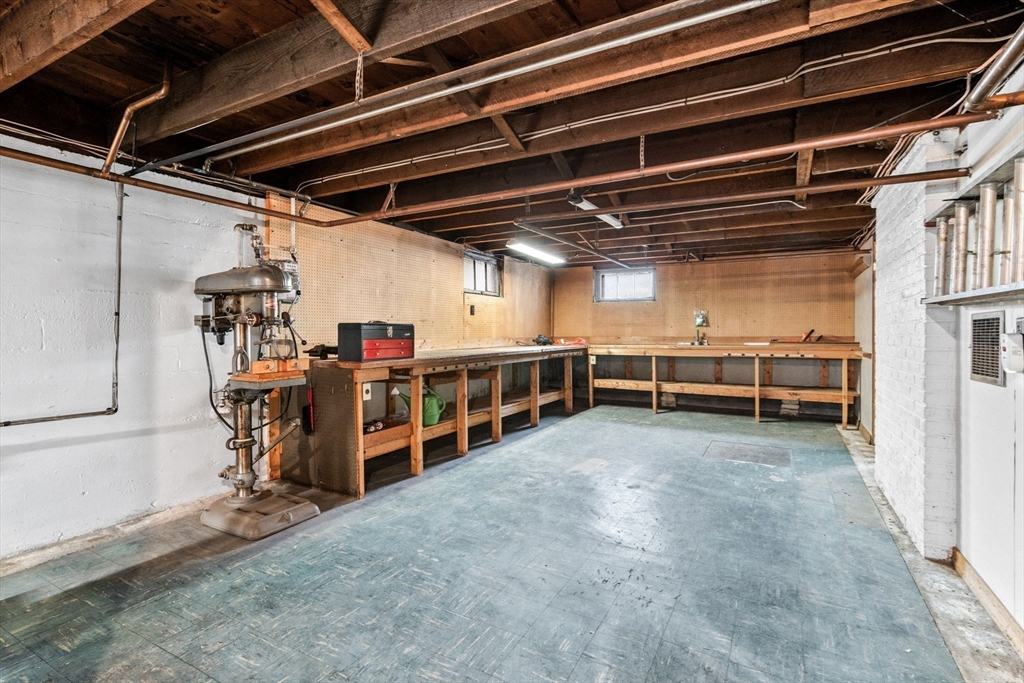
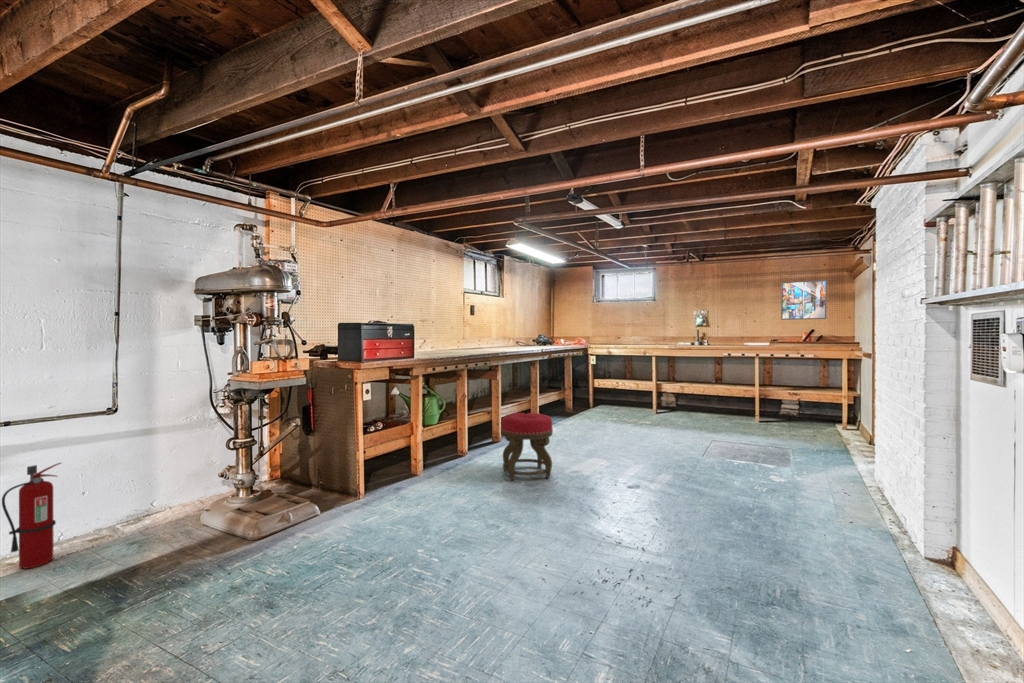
+ stool [500,412,554,481]
+ fire extinguisher [1,462,63,570]
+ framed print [780,279,828,321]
